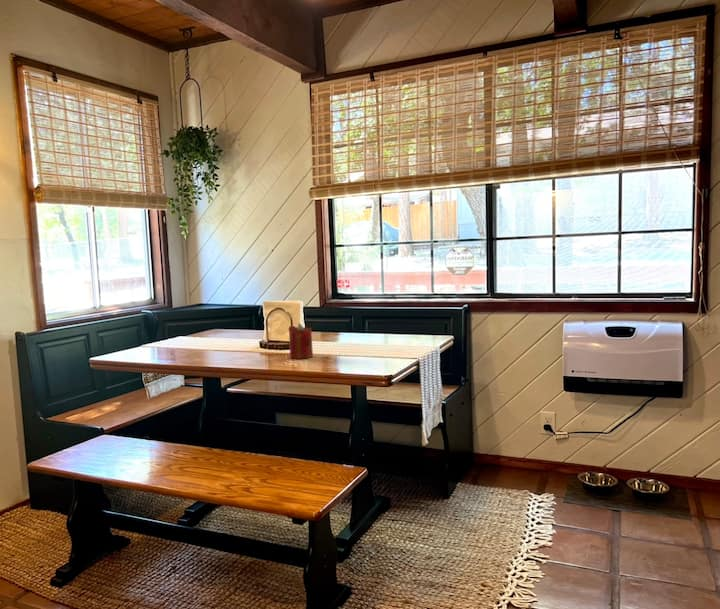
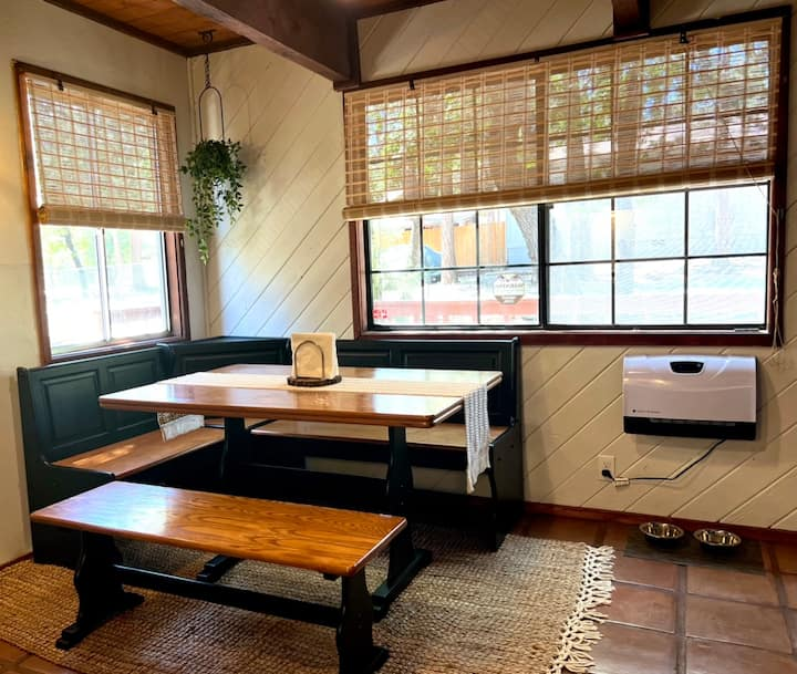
- candle [287,322,314,360]
